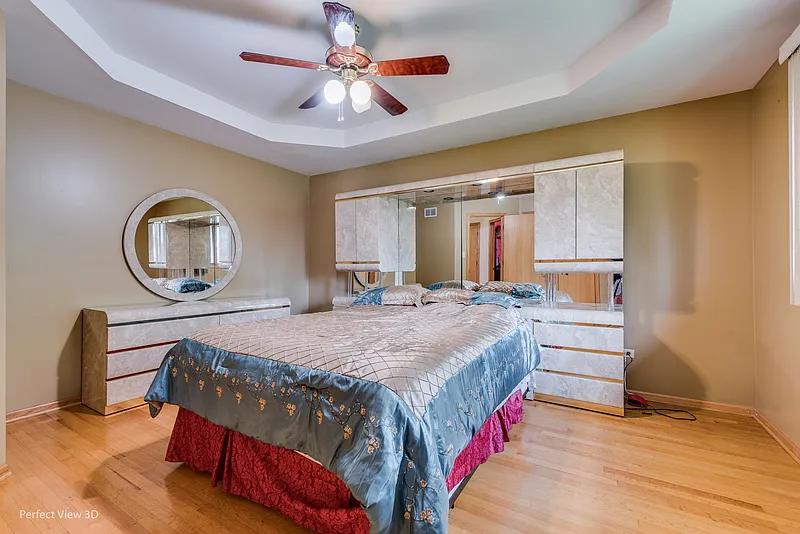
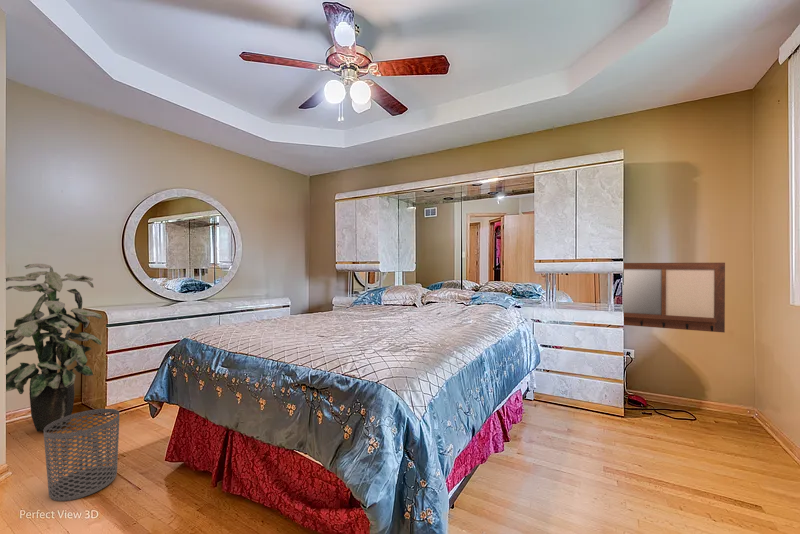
+ indoor plant [5,263,103,432]
+ writing board [623,262,726,333]
+ waste bin [43,408,121,502]
